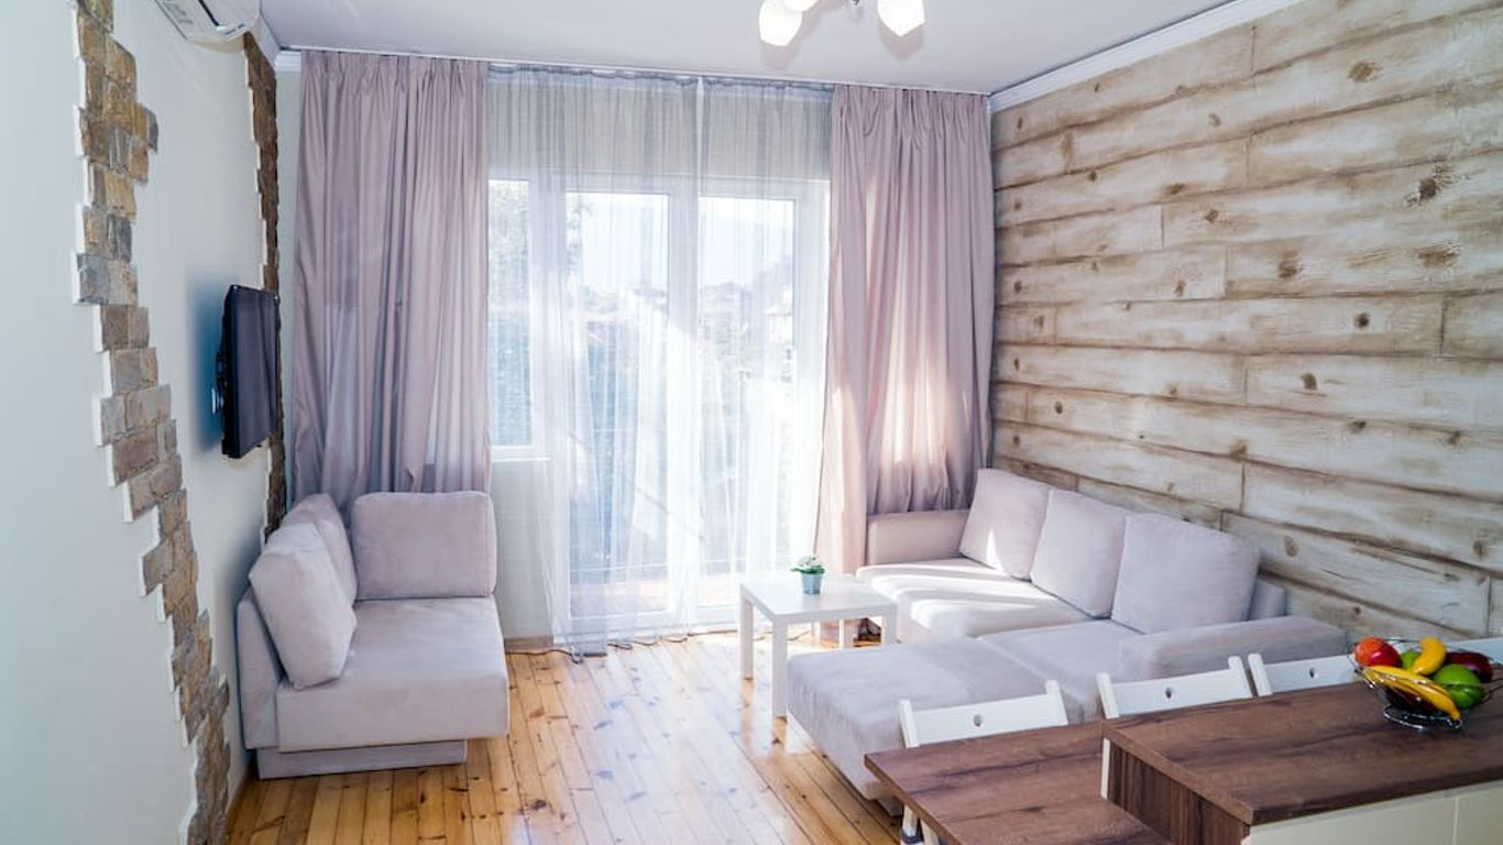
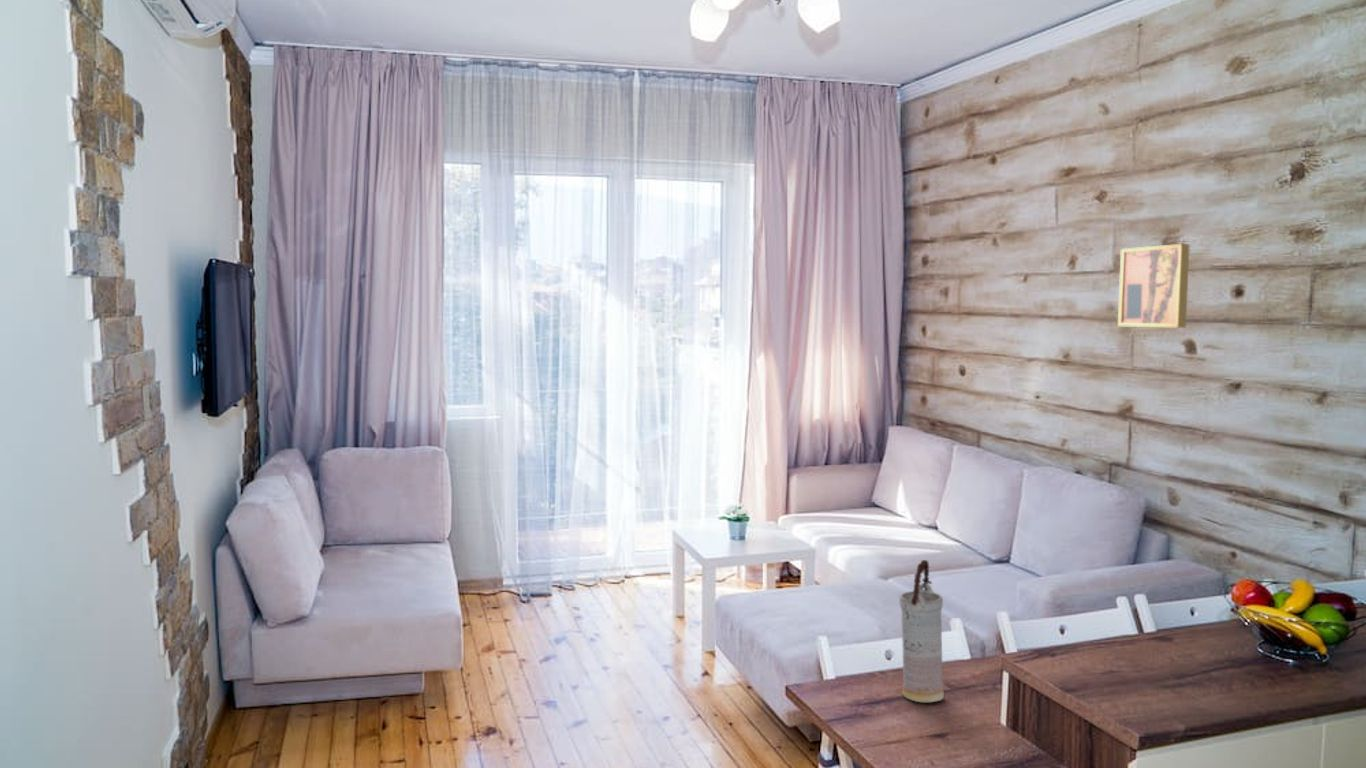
+ wall art [1117,243,1191,329]
+ vase [898,559,945,703]
